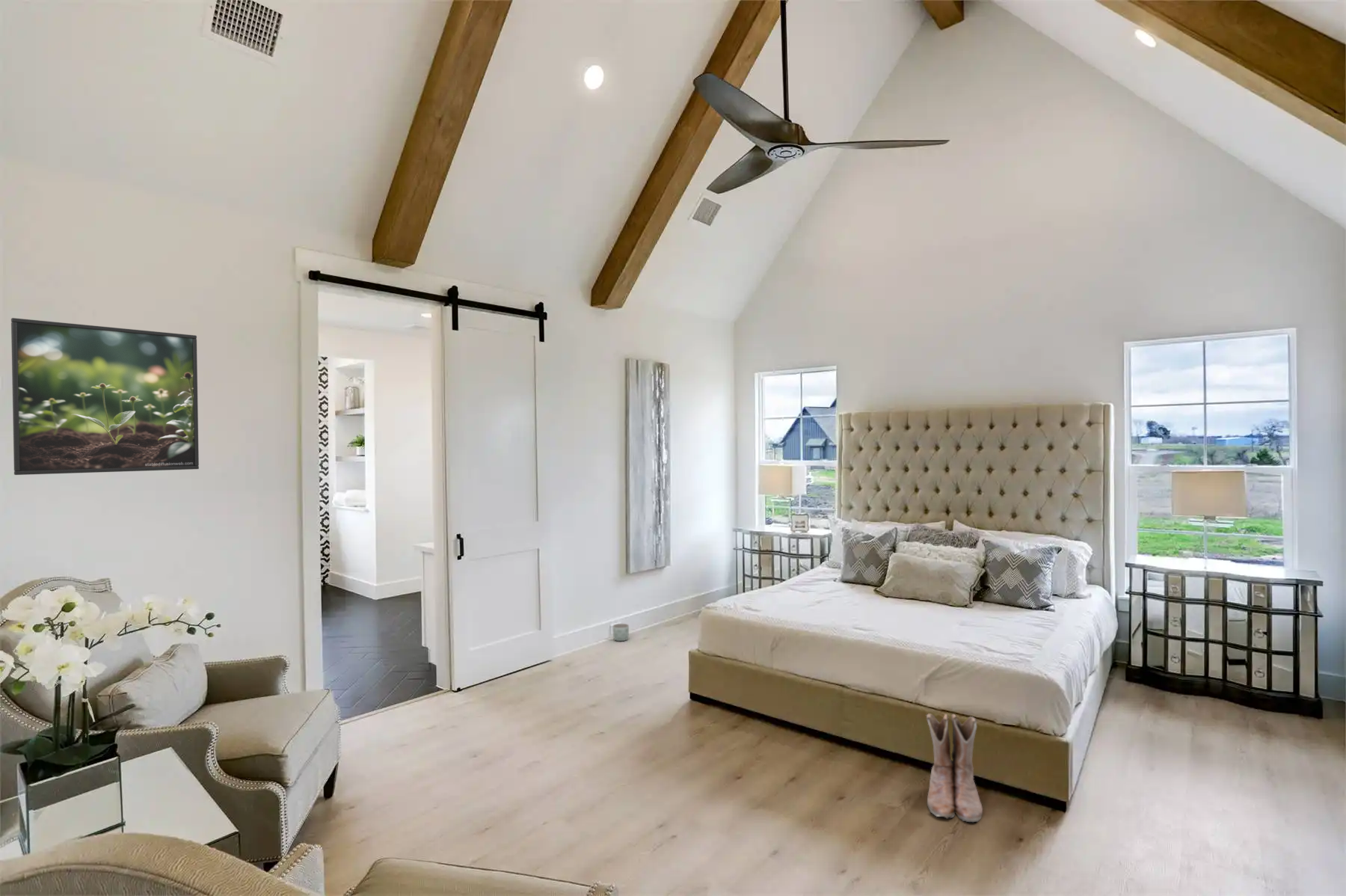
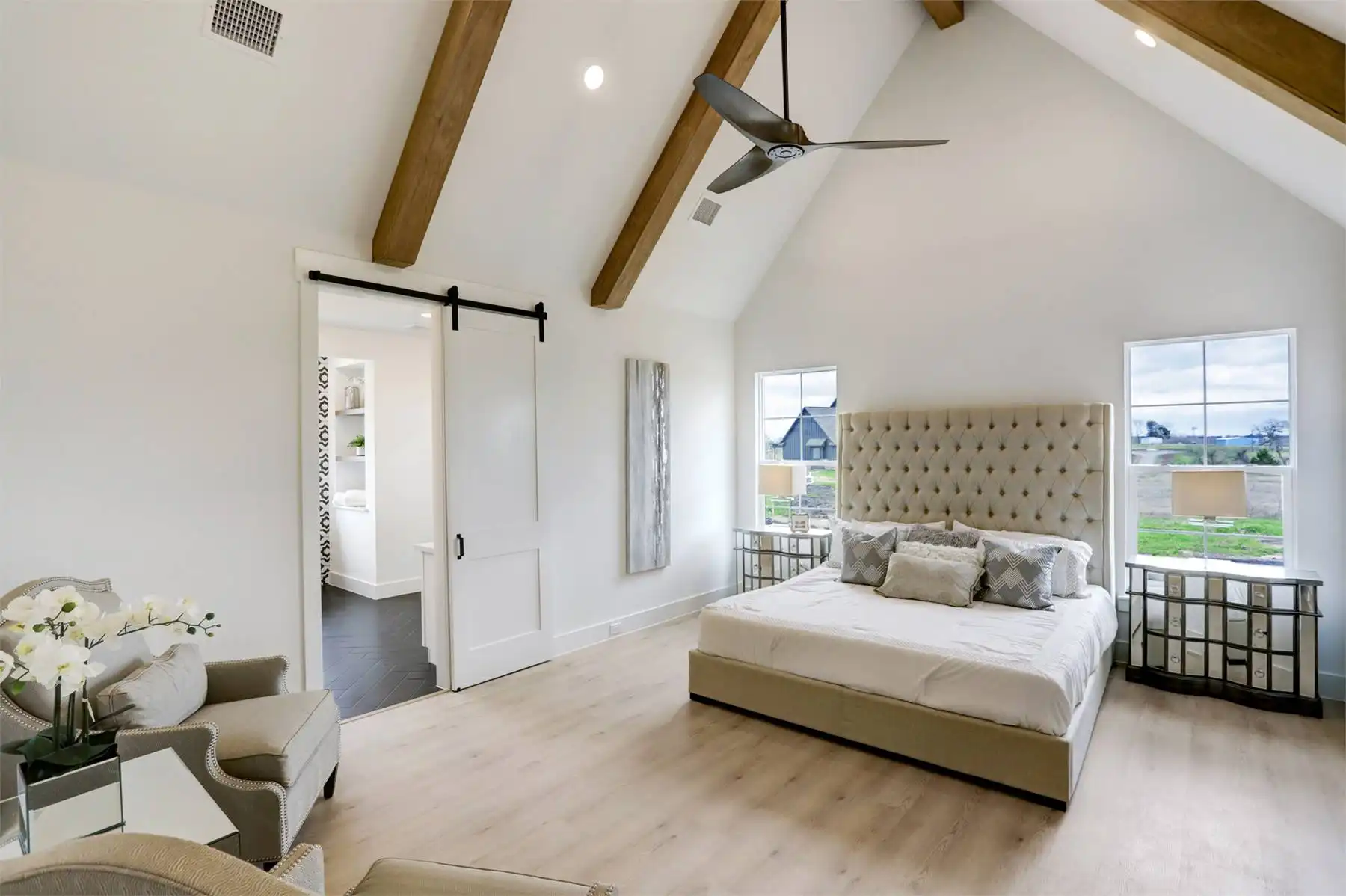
- boots [926,713,983,823]
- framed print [10,317,200,476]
- planter [612,623,630,642]
